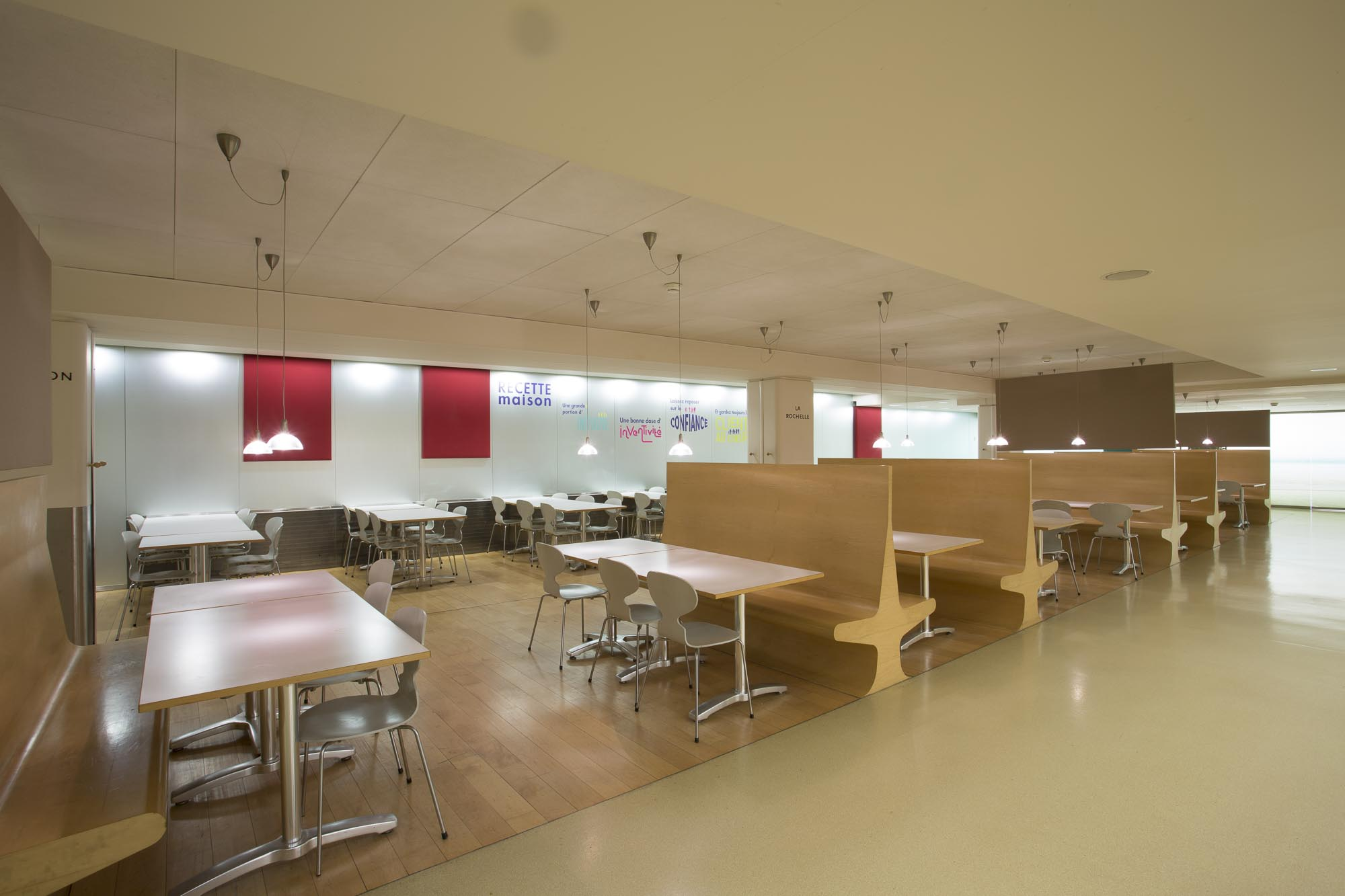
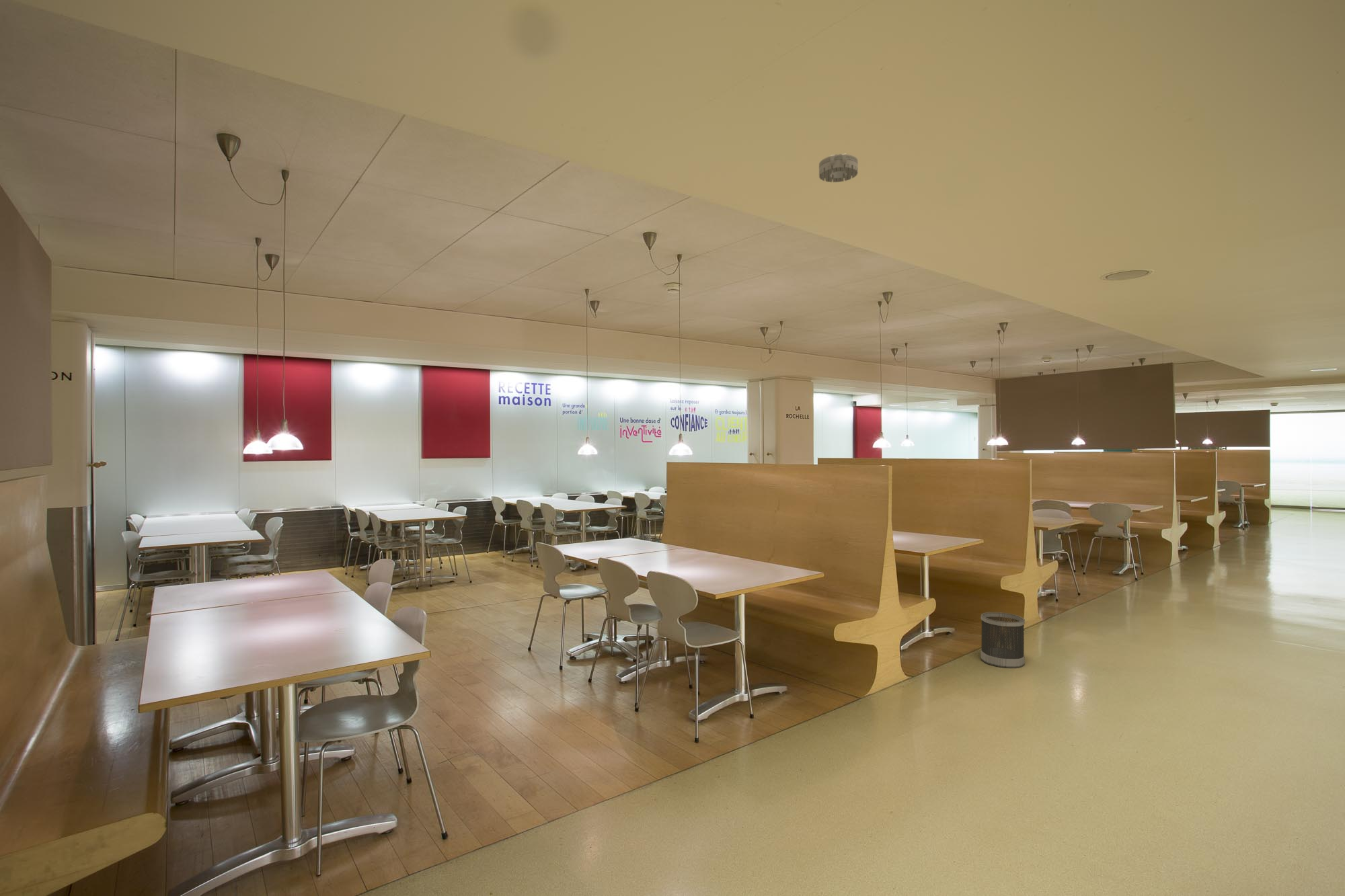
+ smoke detector [818,153,859,183]
+ wastebasket [980,612,1026,669]
